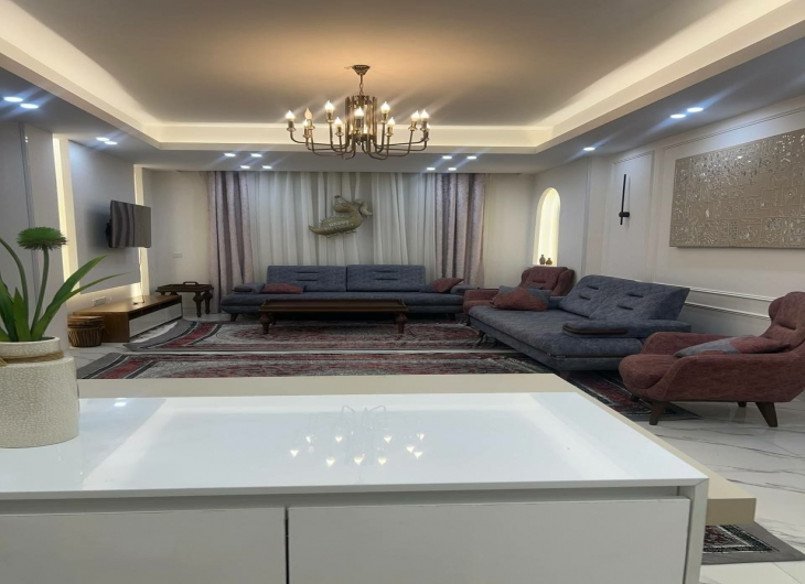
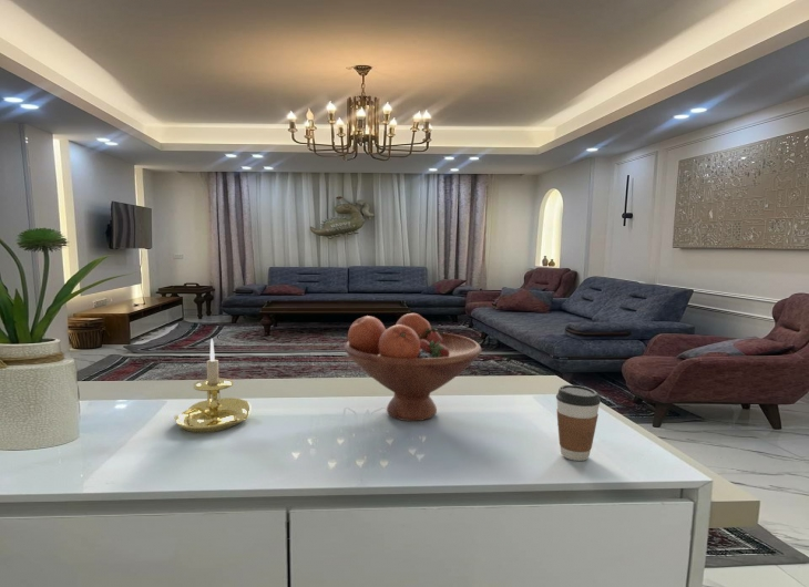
+ candle holder [174,338,252,434]
+ coffee cup [555,384,602,462]
+ fruit bowl [344,312,483,422]
